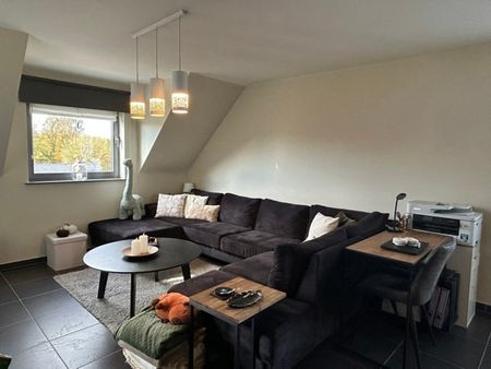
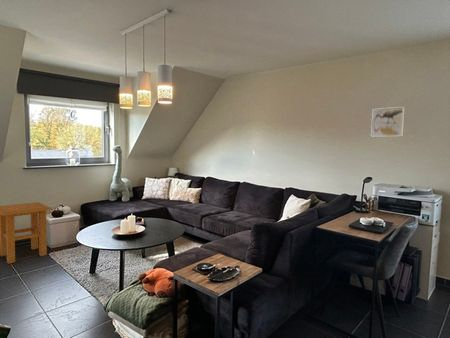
+ side table [0,201,53,265]
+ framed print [370,106,405,137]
